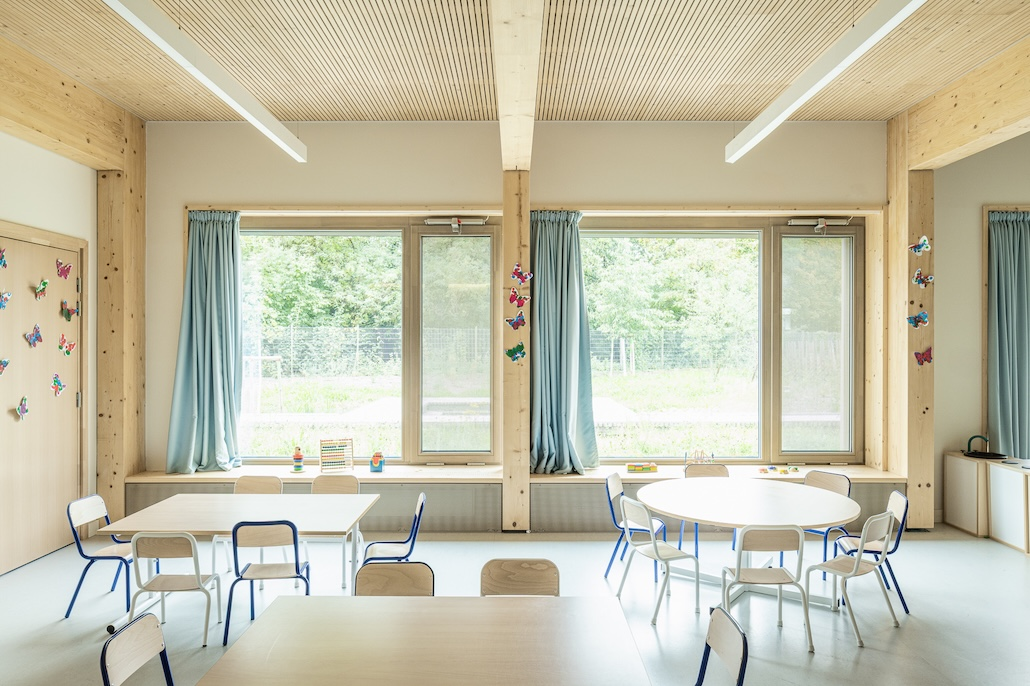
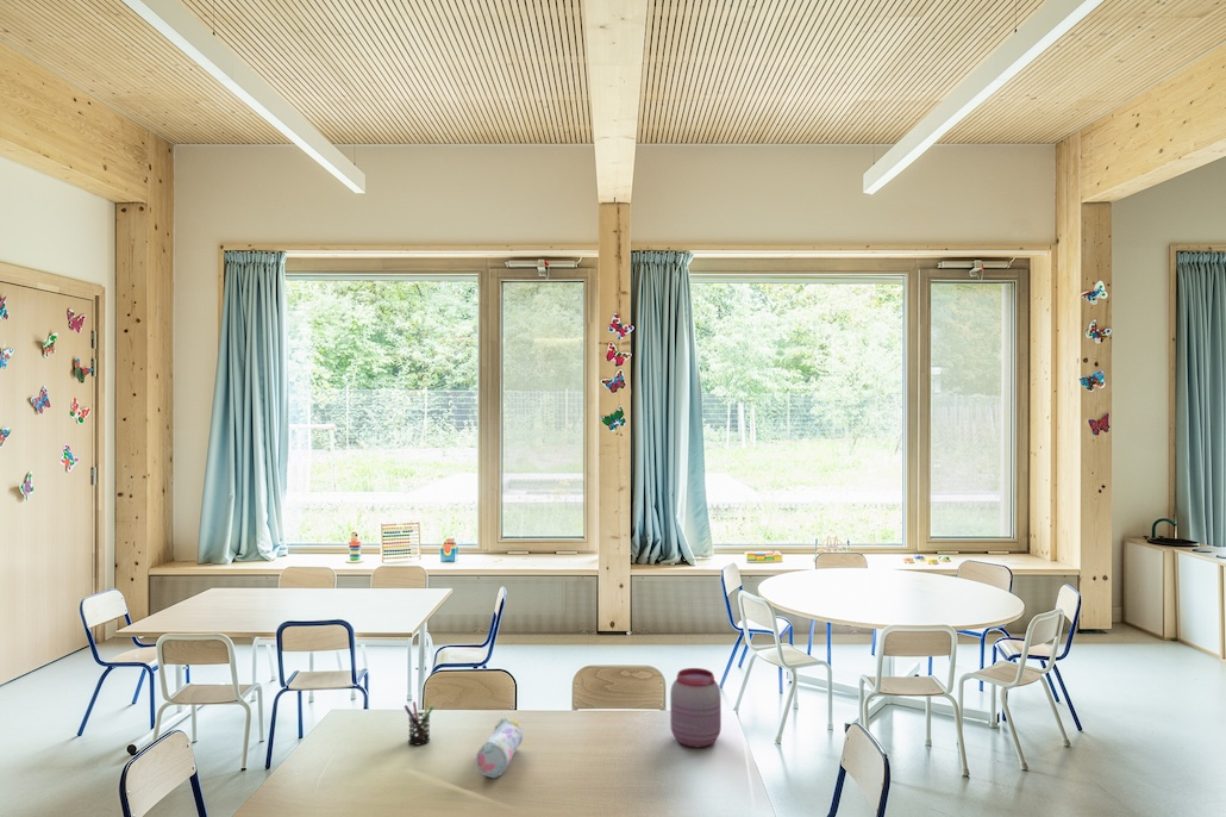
+ pen holder [404,698,434,746]
+ jar [669,667,723,749]
+ pencil case [475,716,524,779]
